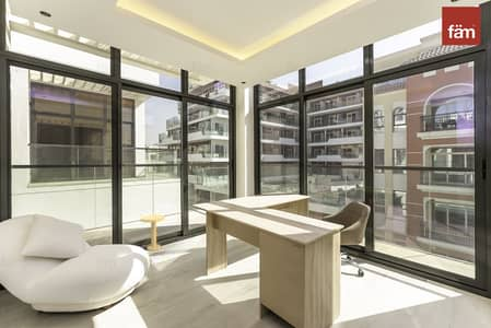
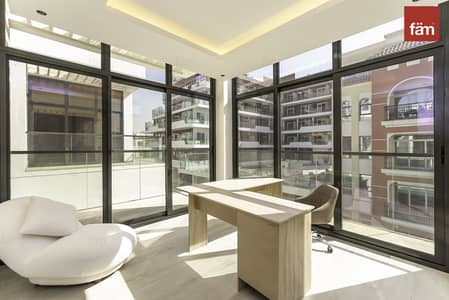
- side table [140,214,166,251]
